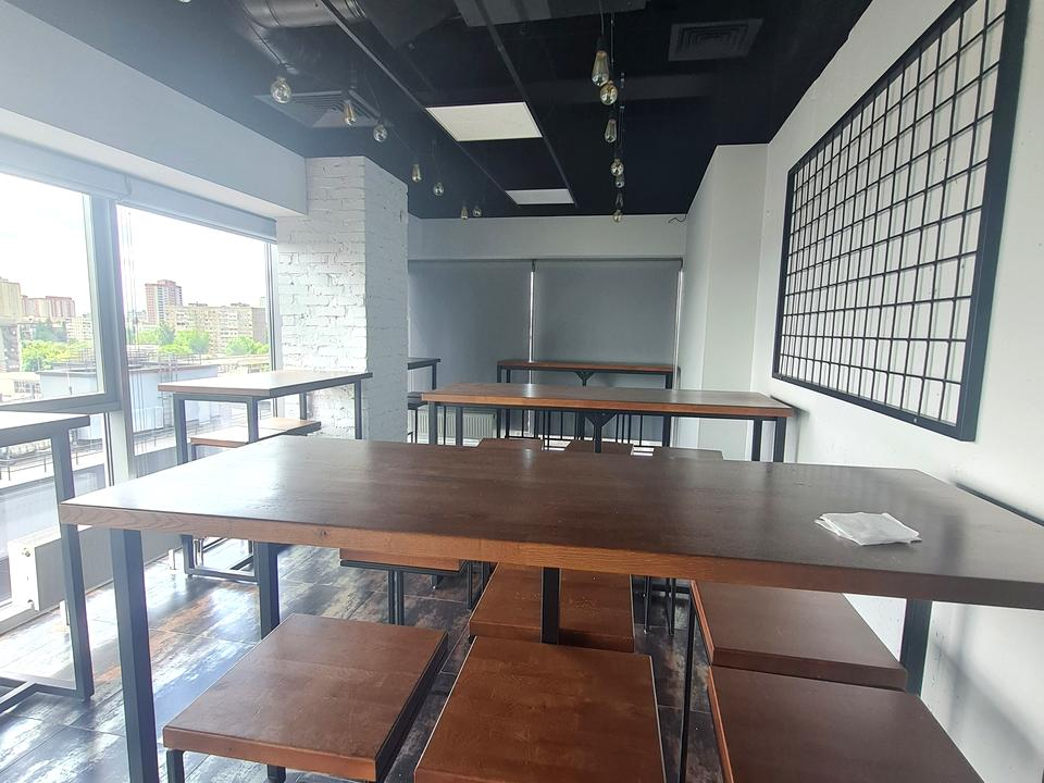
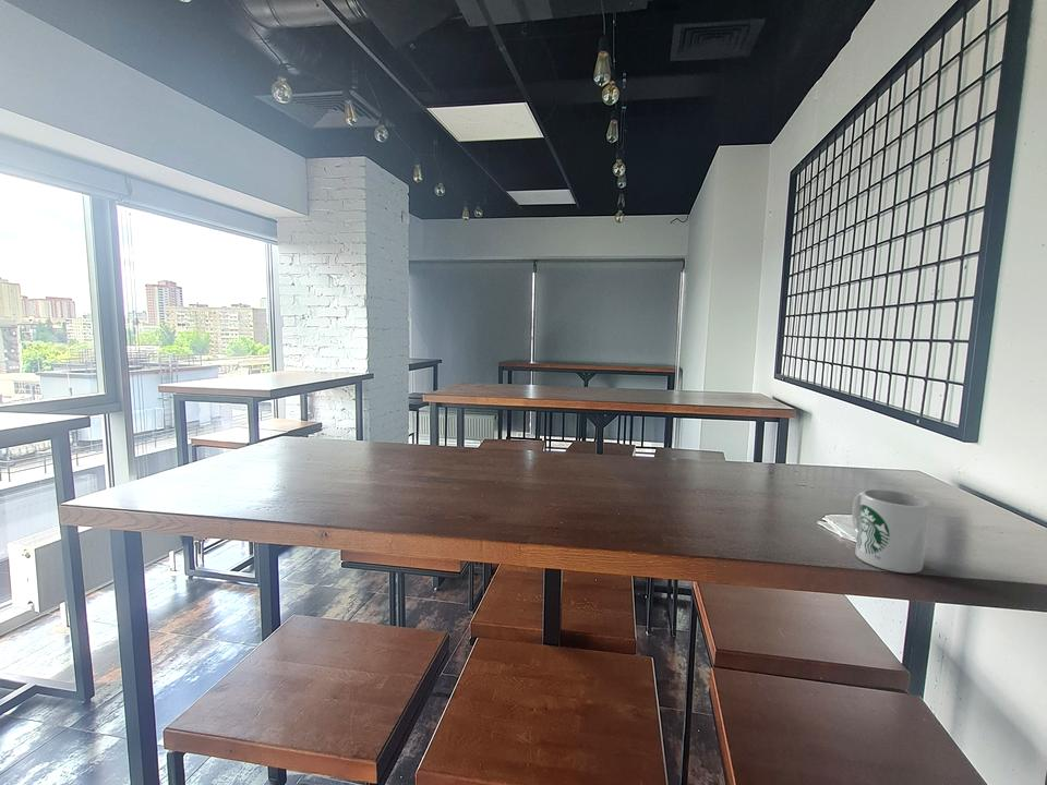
+ mug [851,488,931,575]
